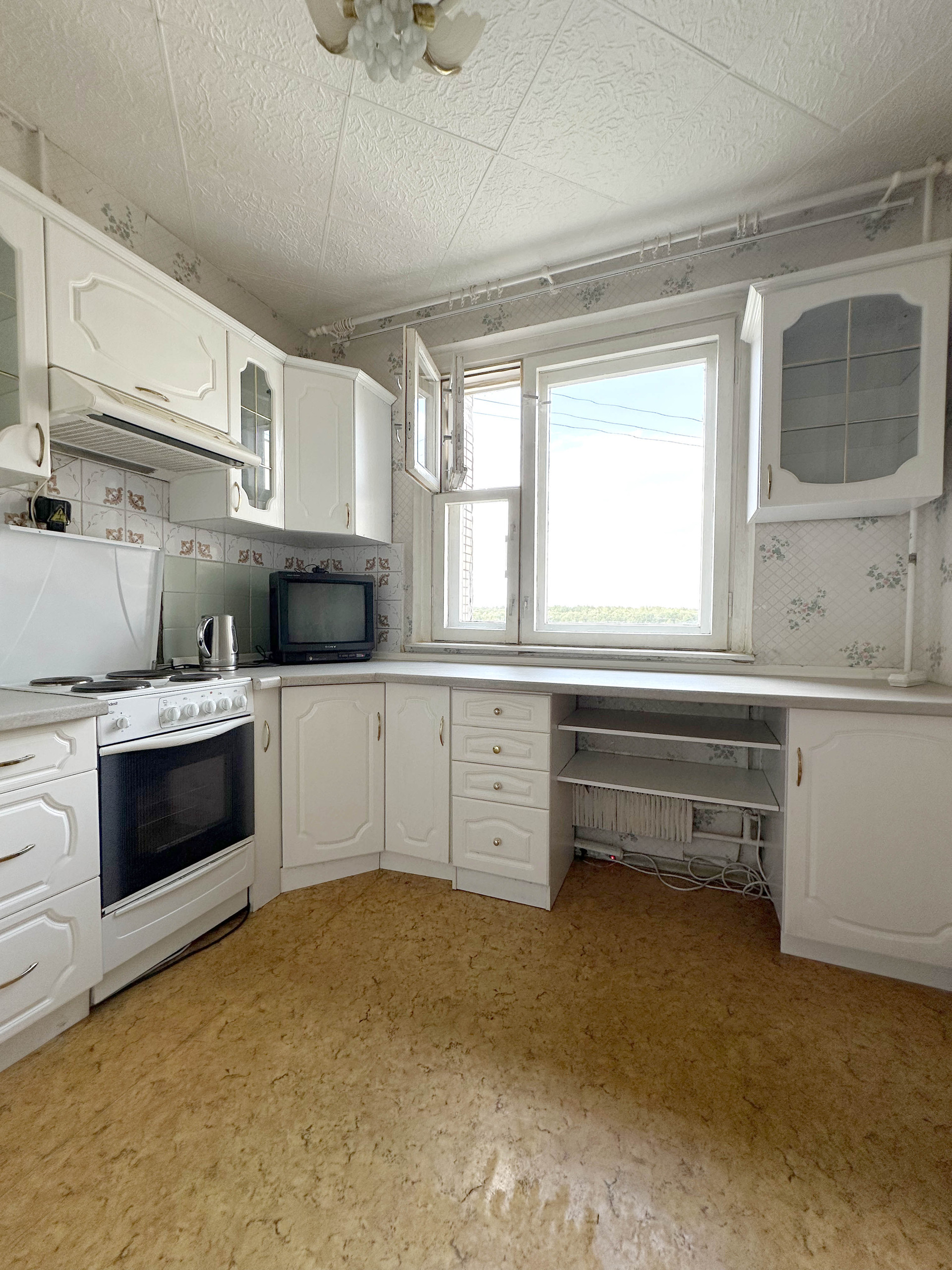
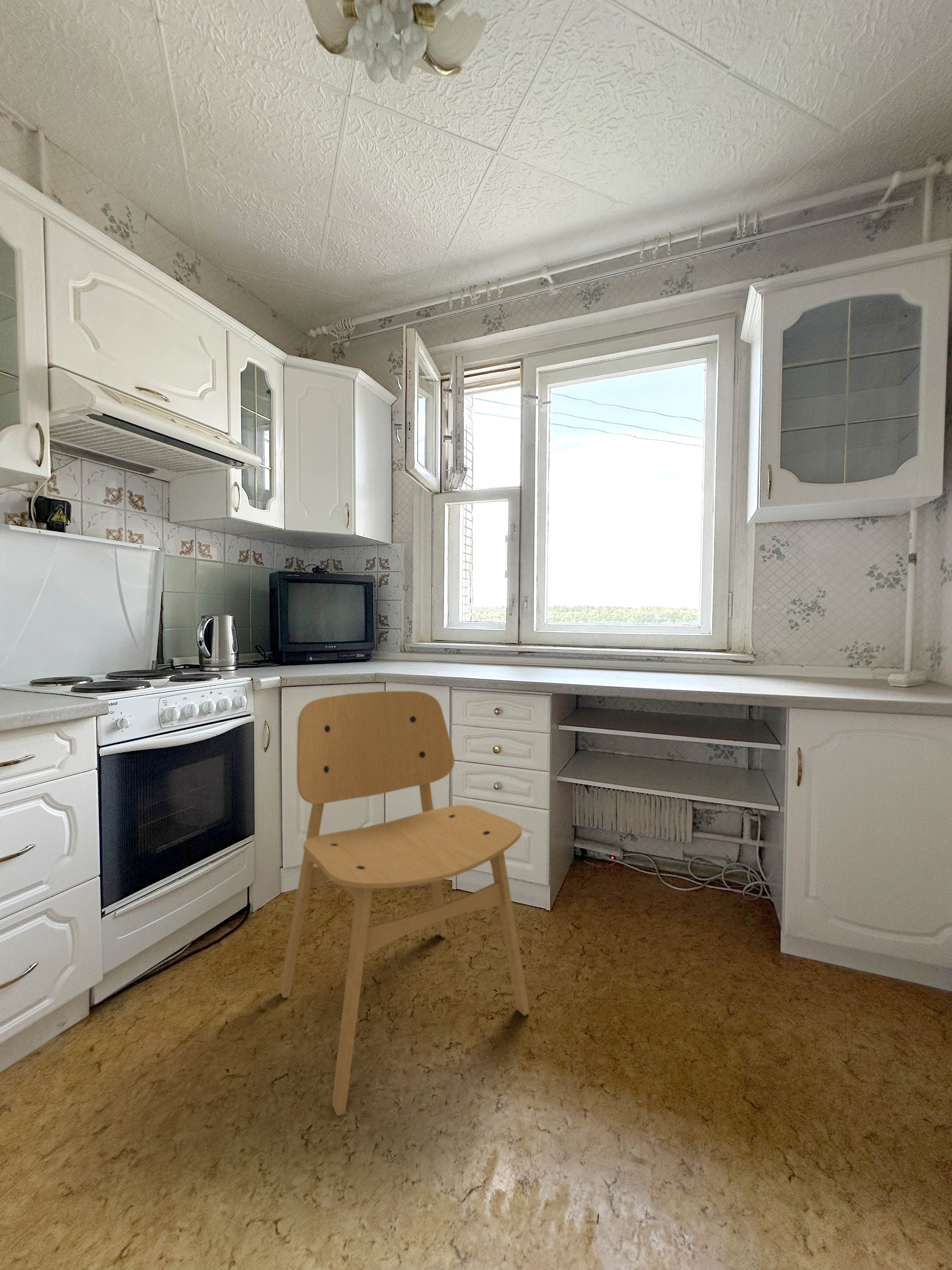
+ dining chair [280,691,530,1117]
